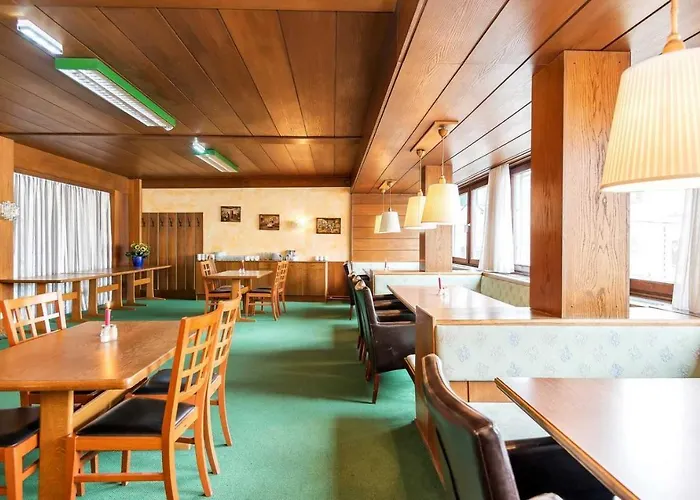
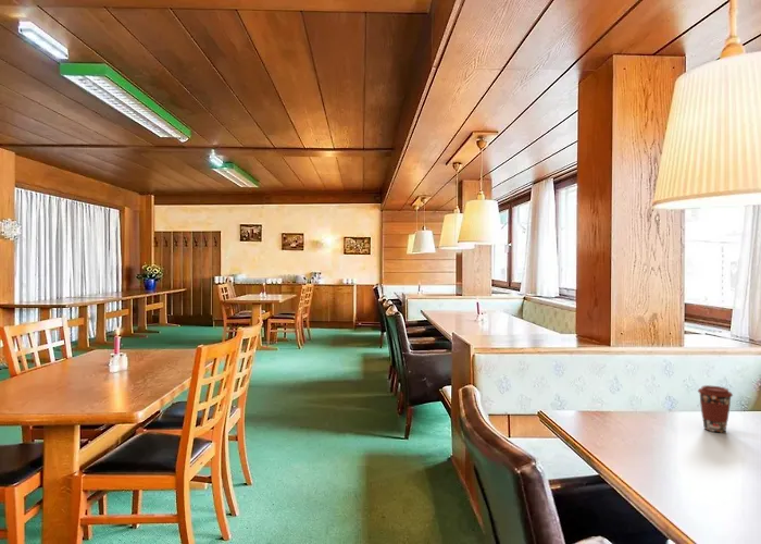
+ coffee cup [697,384,734,433]
